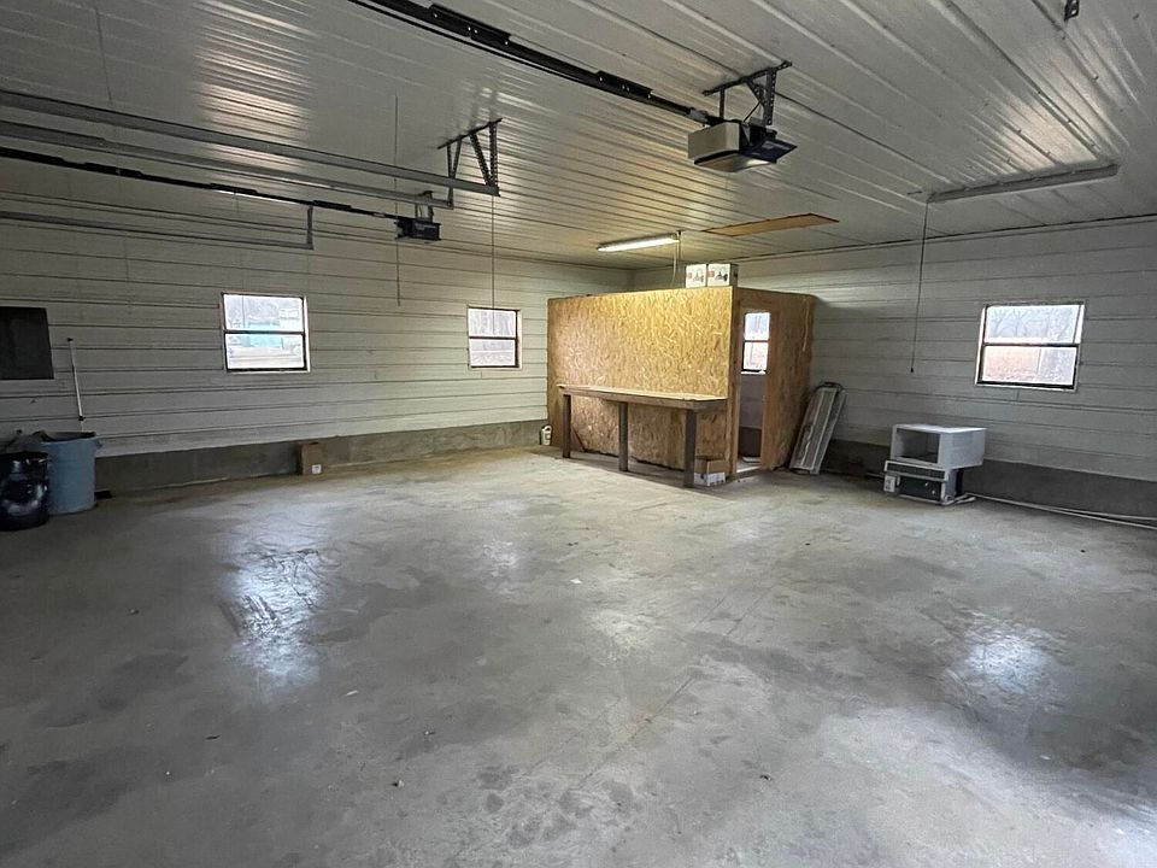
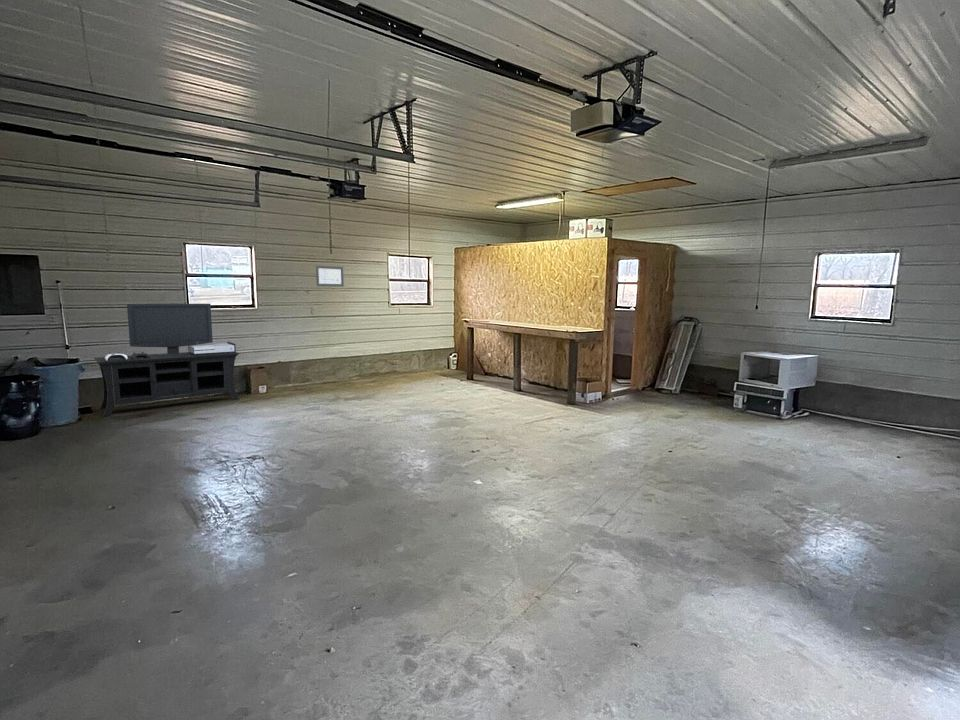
+ media console [93,303,241,417]
+ wall art [315,265,345,288]
